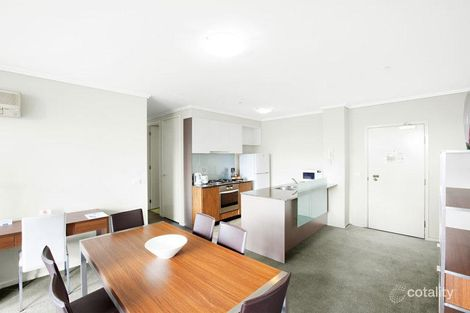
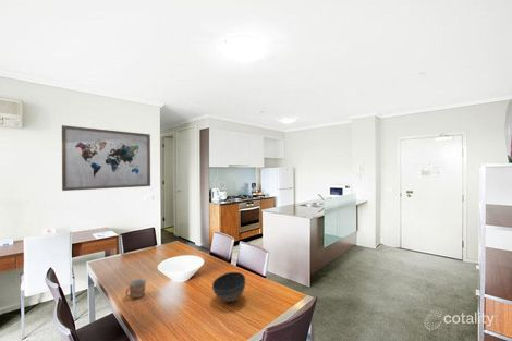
+ wall art [61,124,151,192]
+ bowl [211,271,246,303]
+ mug [124,278,147,300]
